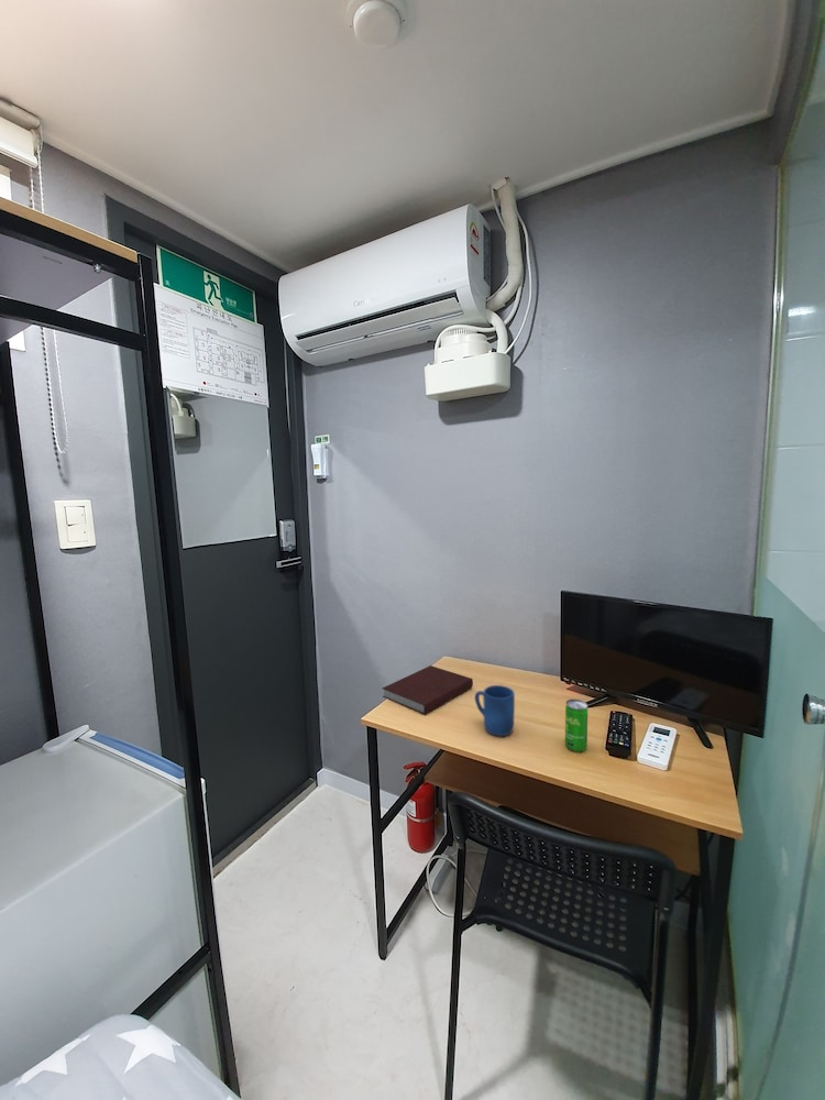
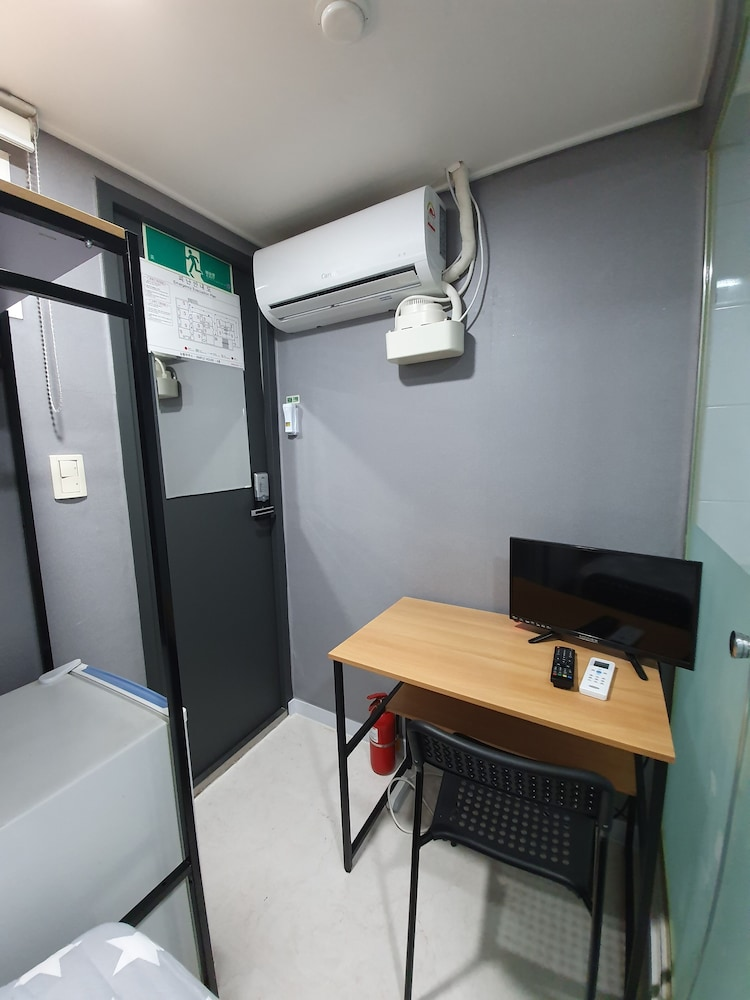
- mug [474,684,516,737]
- notebook [382,664,474,716]
- beverage can [564,698,588,752]
